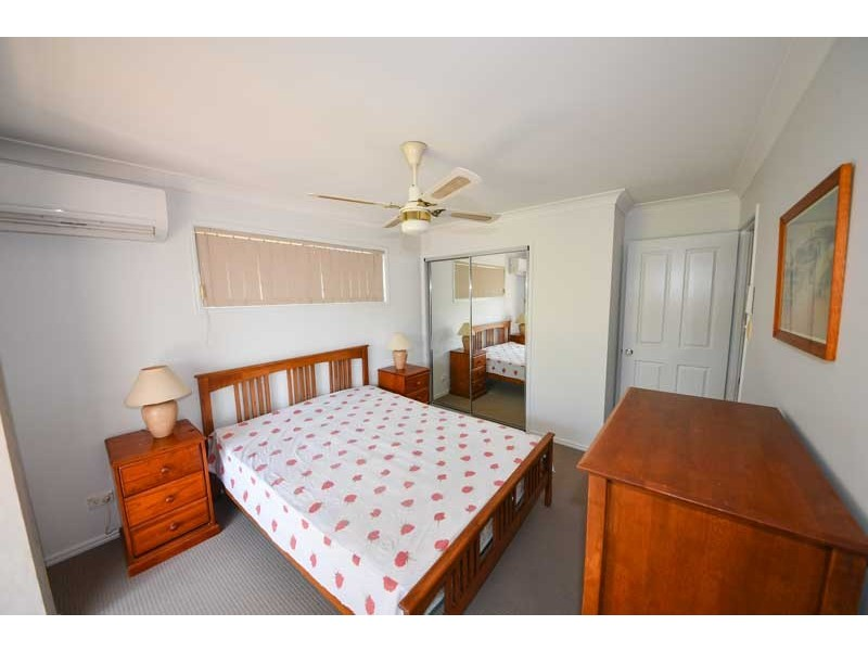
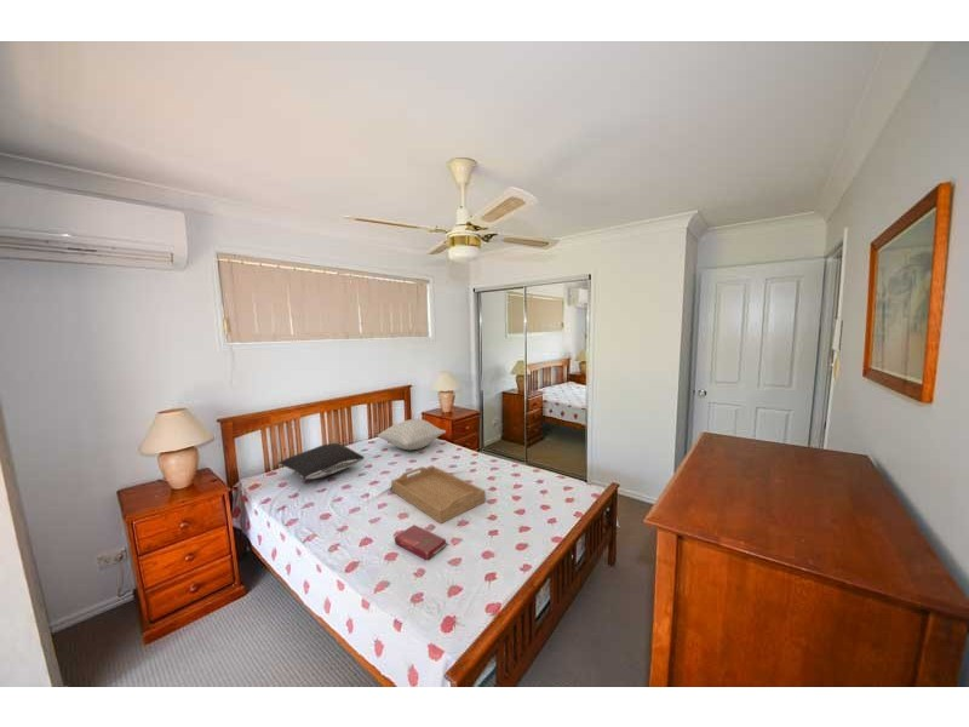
+ serving tray [390,465,487,525]
+ pillow [277,442,366,480]
+ book [394,523,447,561]
+ pillow [377,418,447,451]
